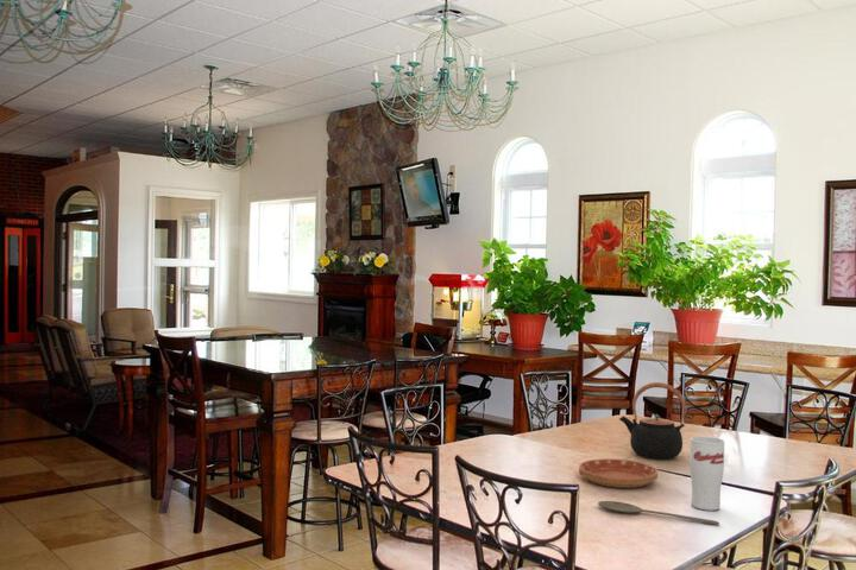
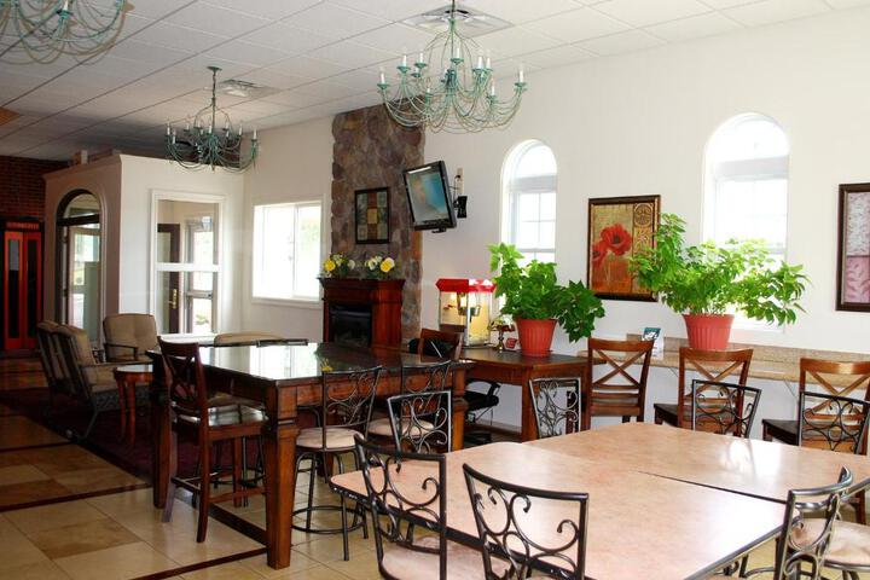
- cup [688,436,725,512]
- saucer [578,457,659,489]
- teapot [618,381,687,461]
- wooden spoon [597,500,720,526]
